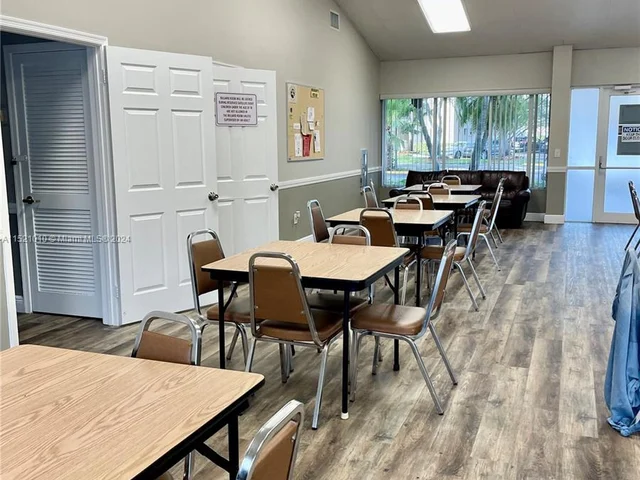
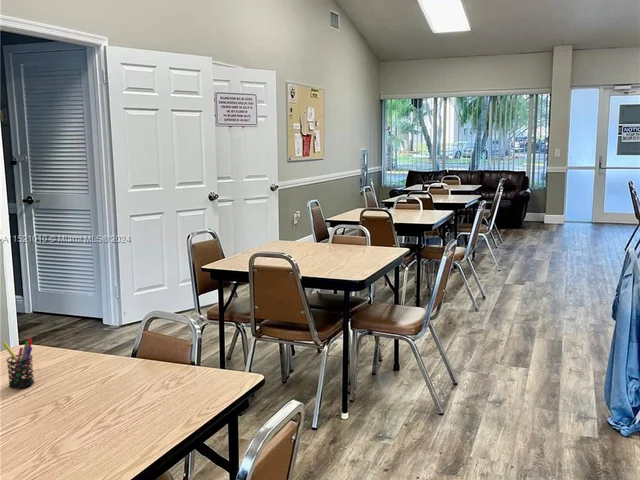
+ pen holder [2,337,35,390]
